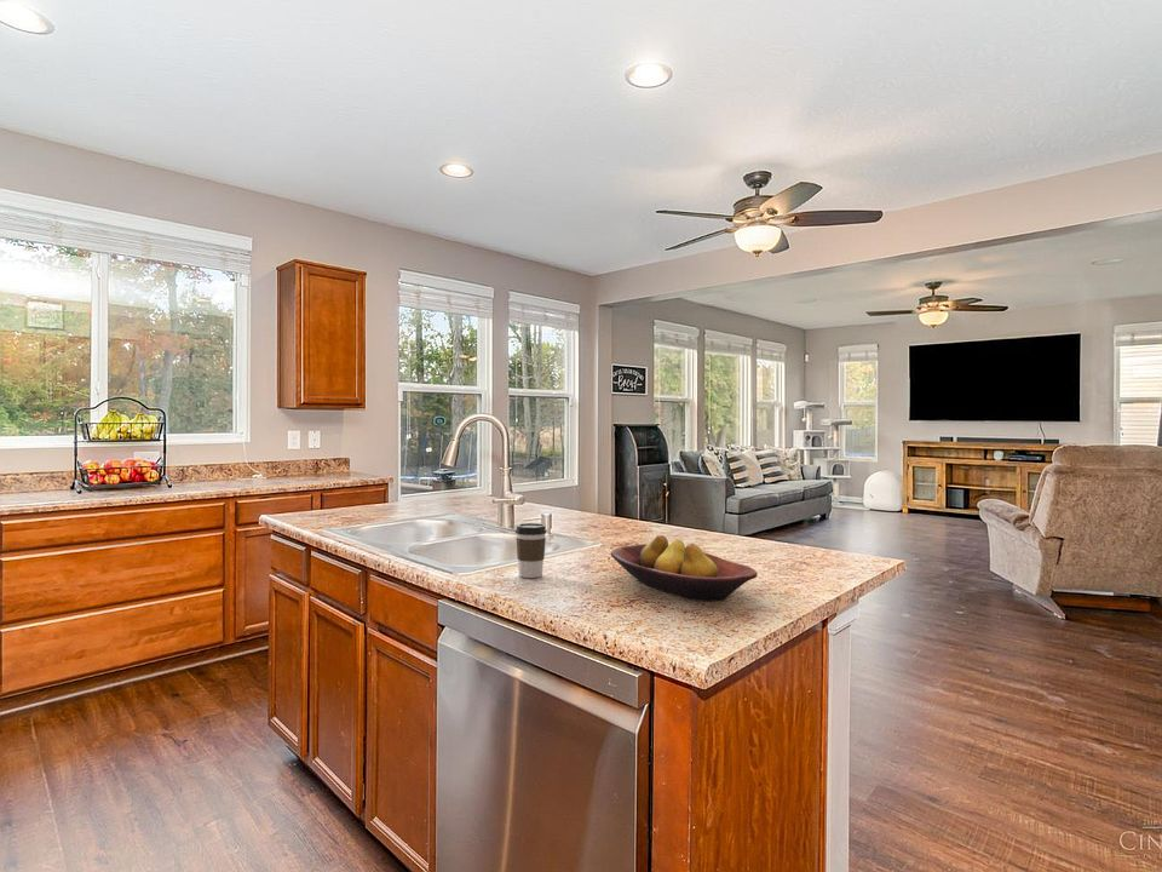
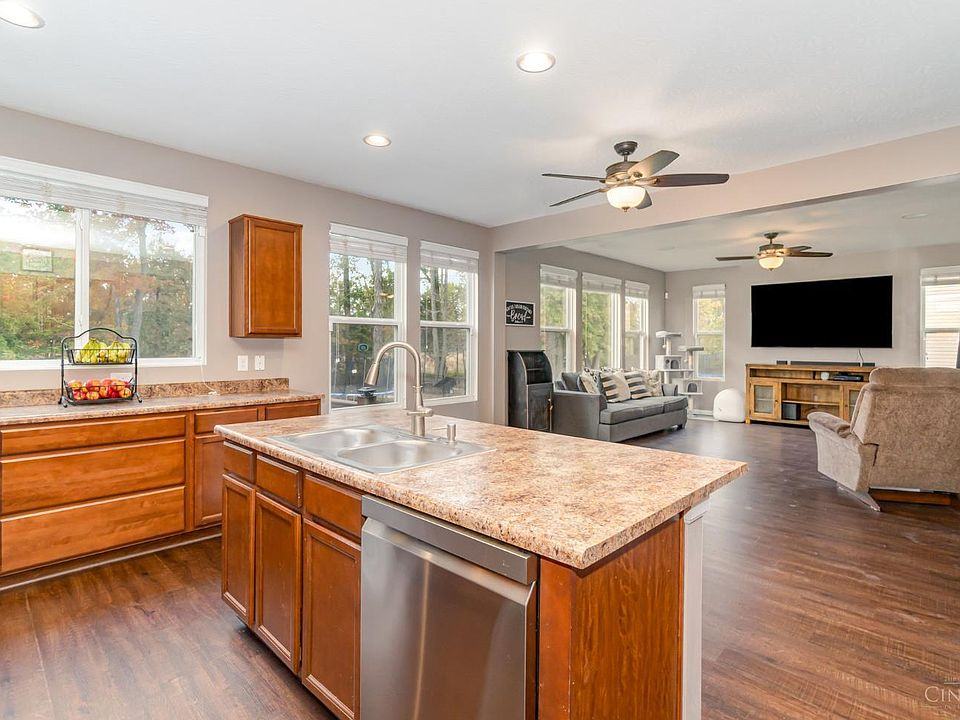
- fruit bowl [610,534,759,602]
- coffee cup [514,522,548,579]
